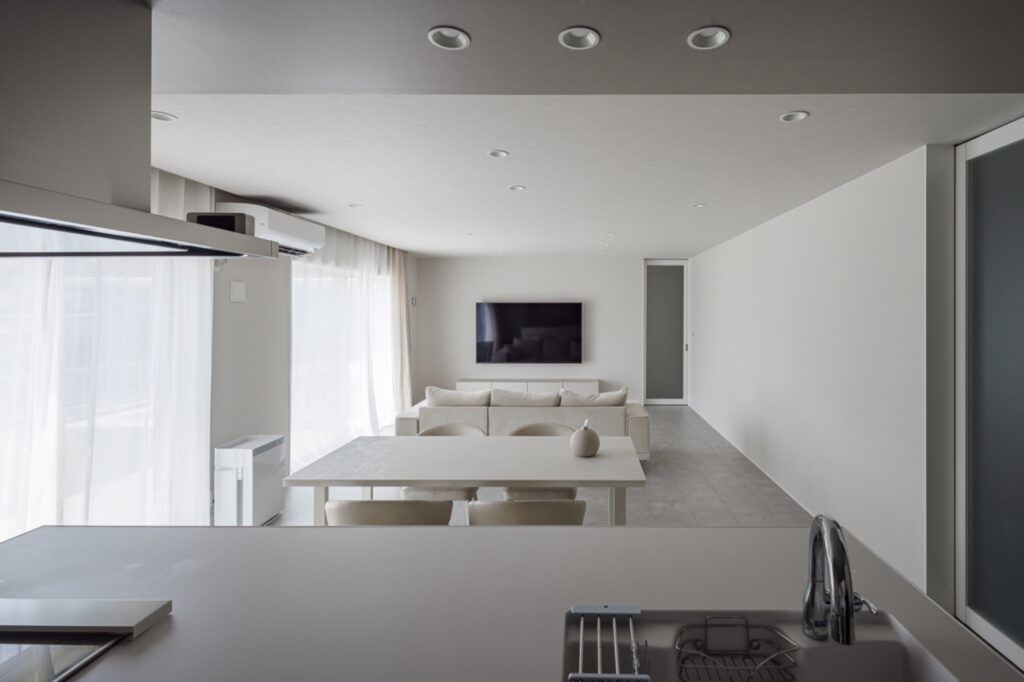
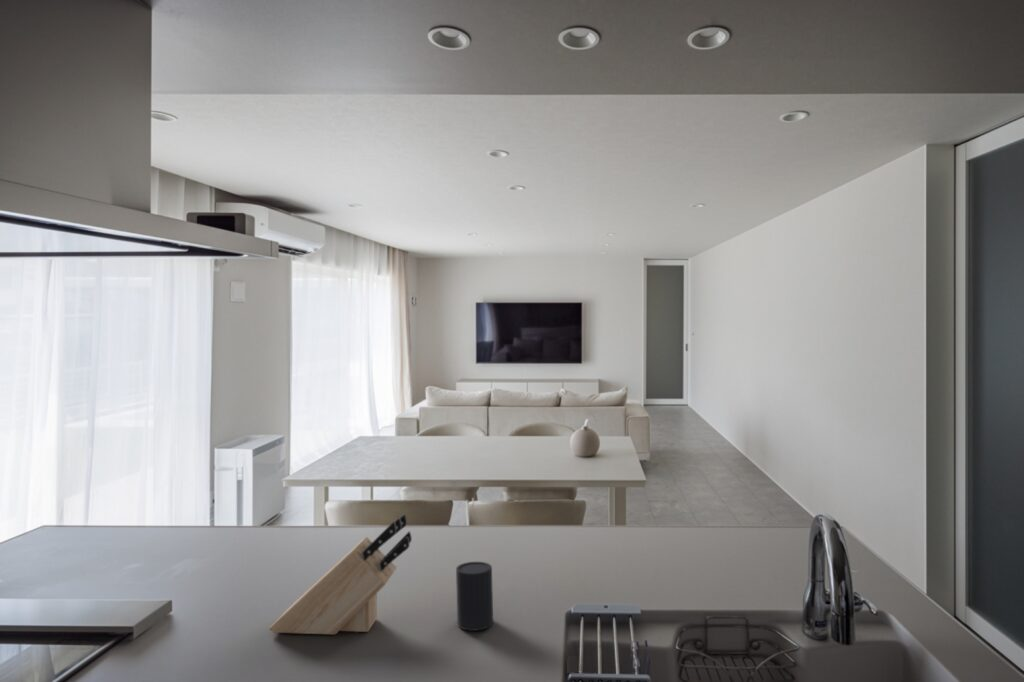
+ cup [455,561,494,632]
+ knife block [268,513,413,636]
